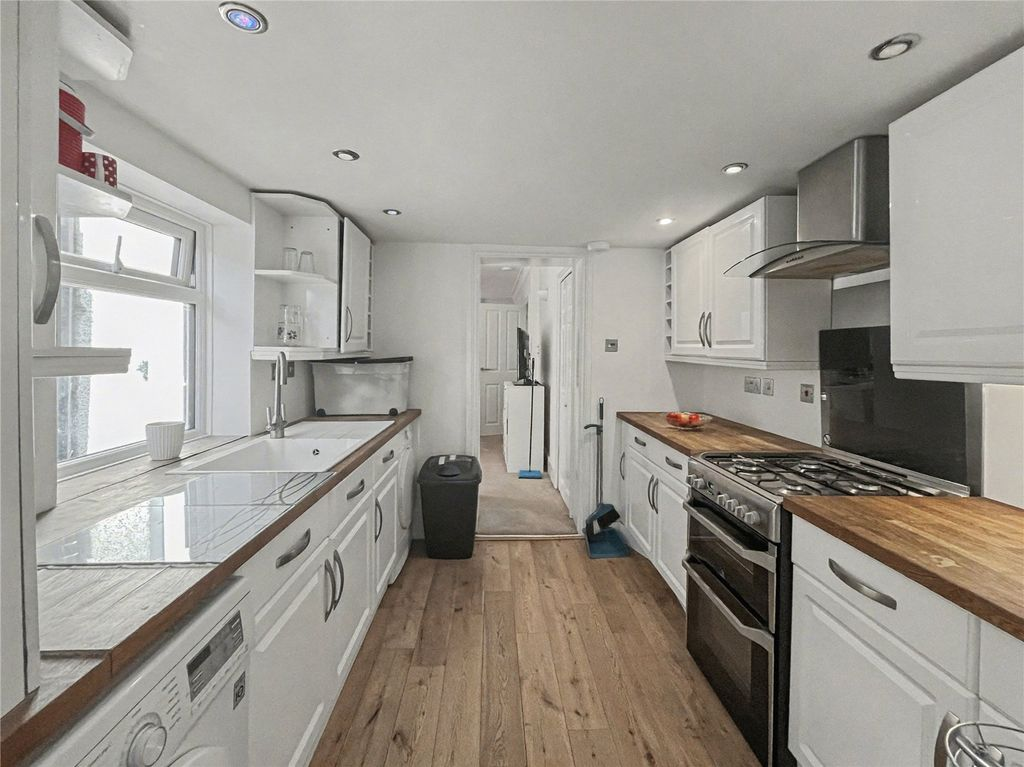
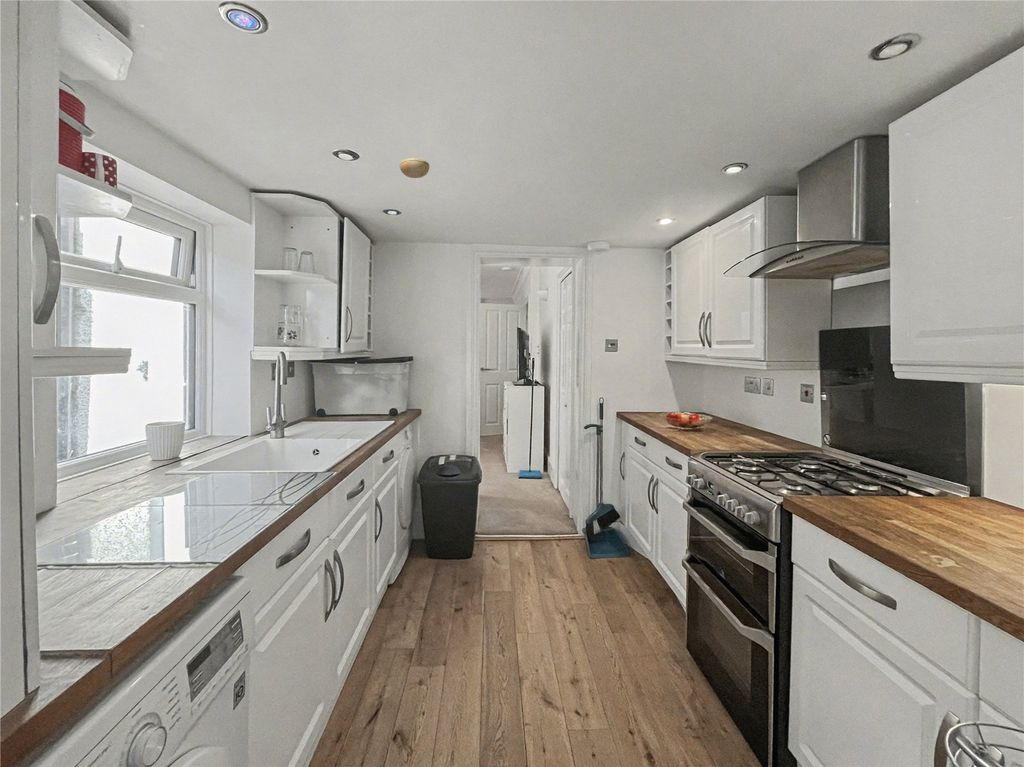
+ smoke detector [398,157,430,179]
